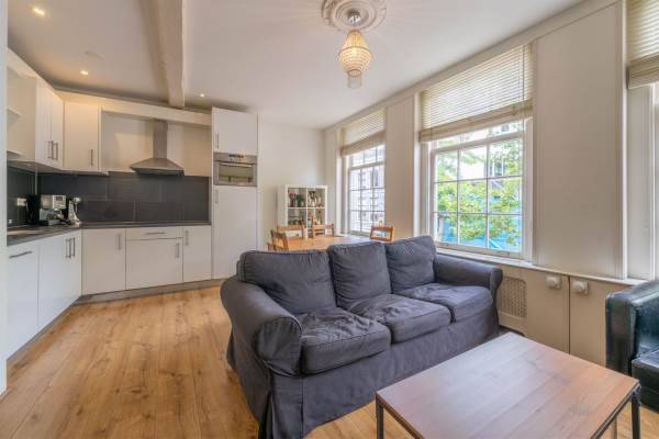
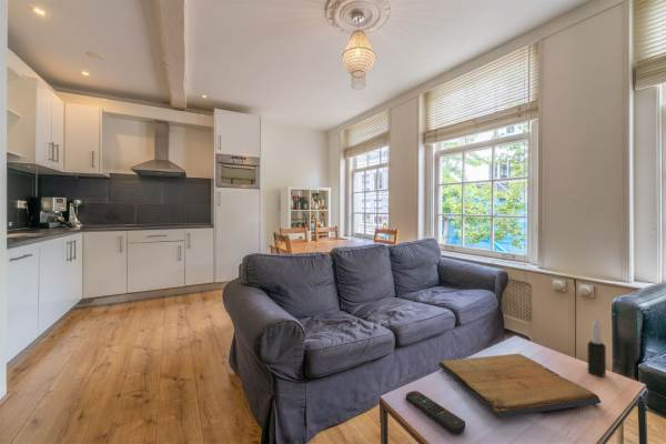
+ remote control [405,390,466,434]
+ religious icon [437,353,602,418]
+ candle [586,315,607,377]
